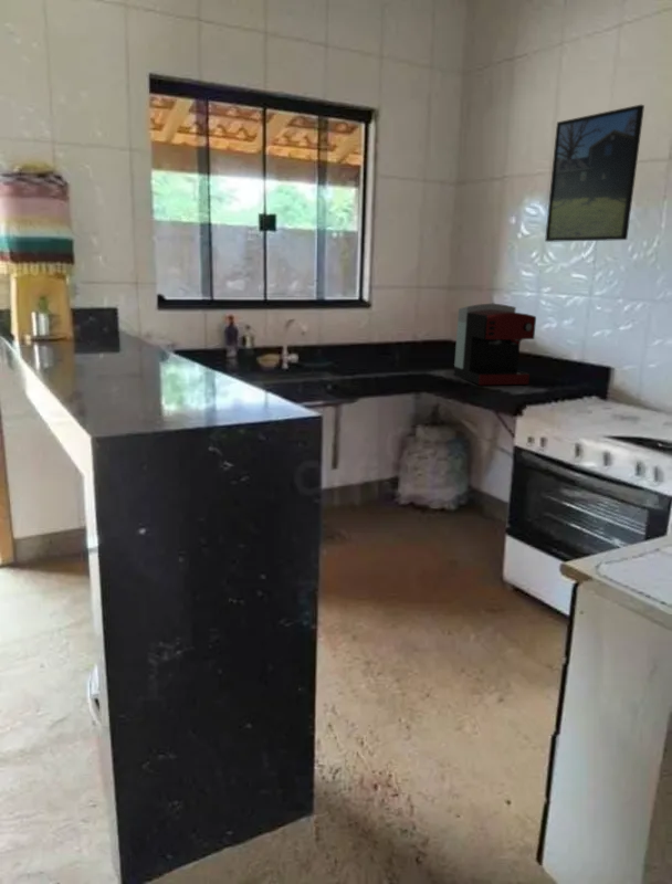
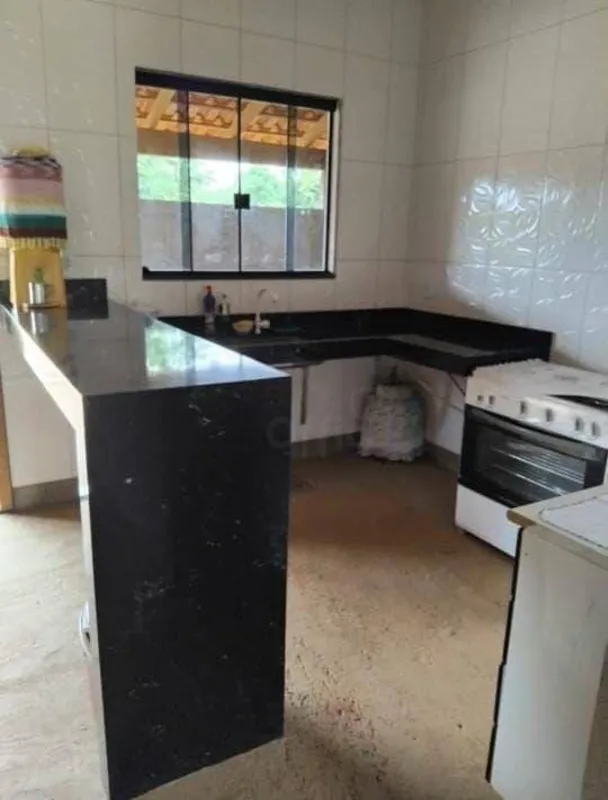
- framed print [544,104,645,243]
- coffee maker [453,303,537,386]
